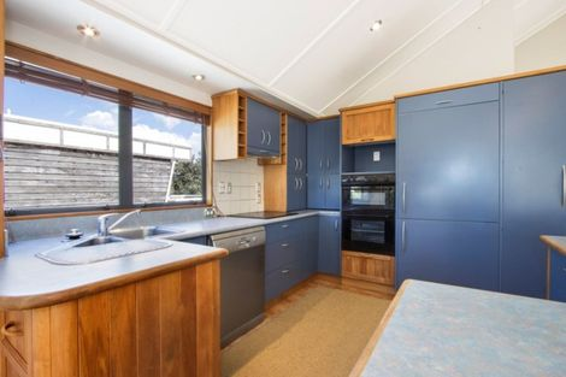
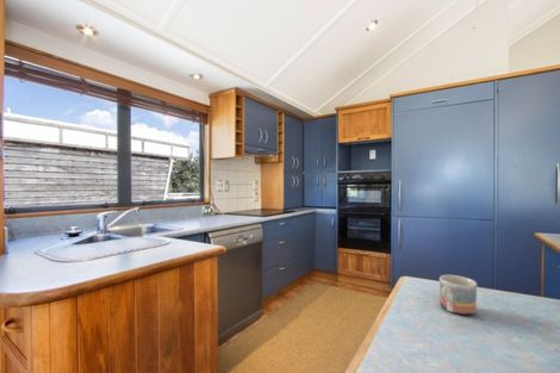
+ mug [438,274,478,317]
